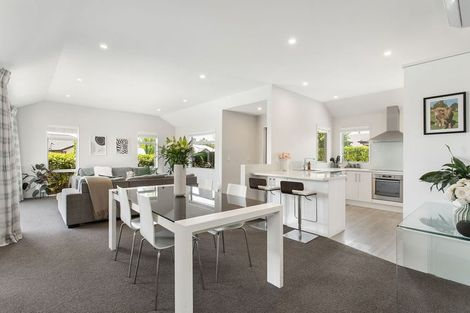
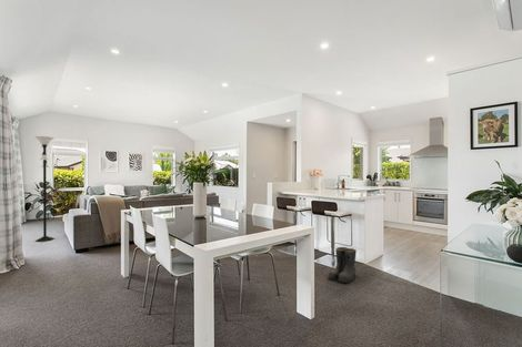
+ boots [327,246,358,284]
+ floor lamp [33,135,56,243]
